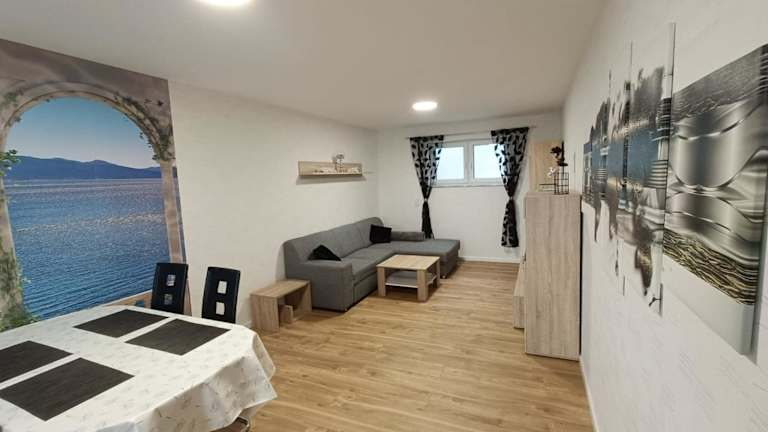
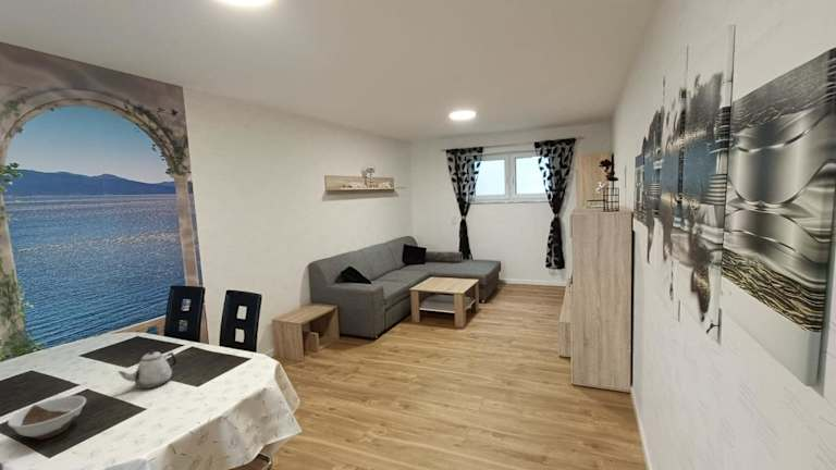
+ bowl [7,395,87,441]
+ teapot [118,349,177,389]
